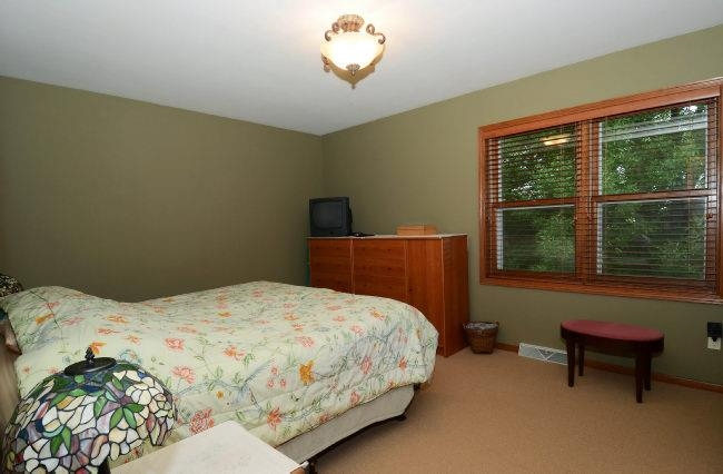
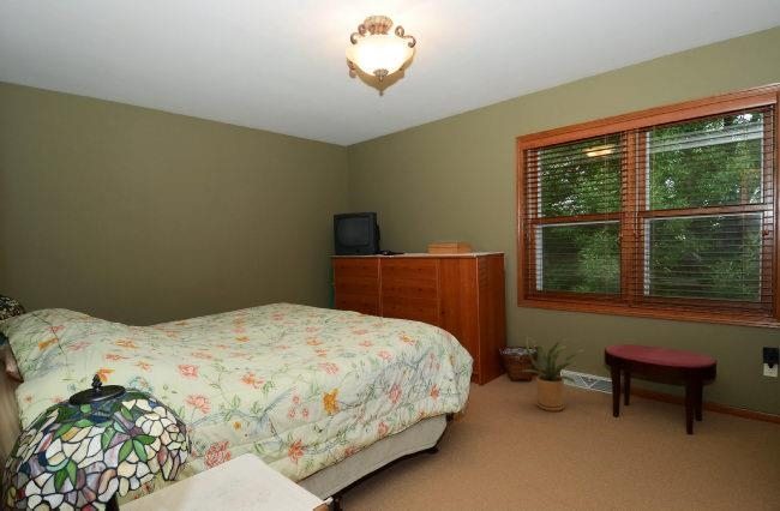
+ house plant [521,336,587,413]
